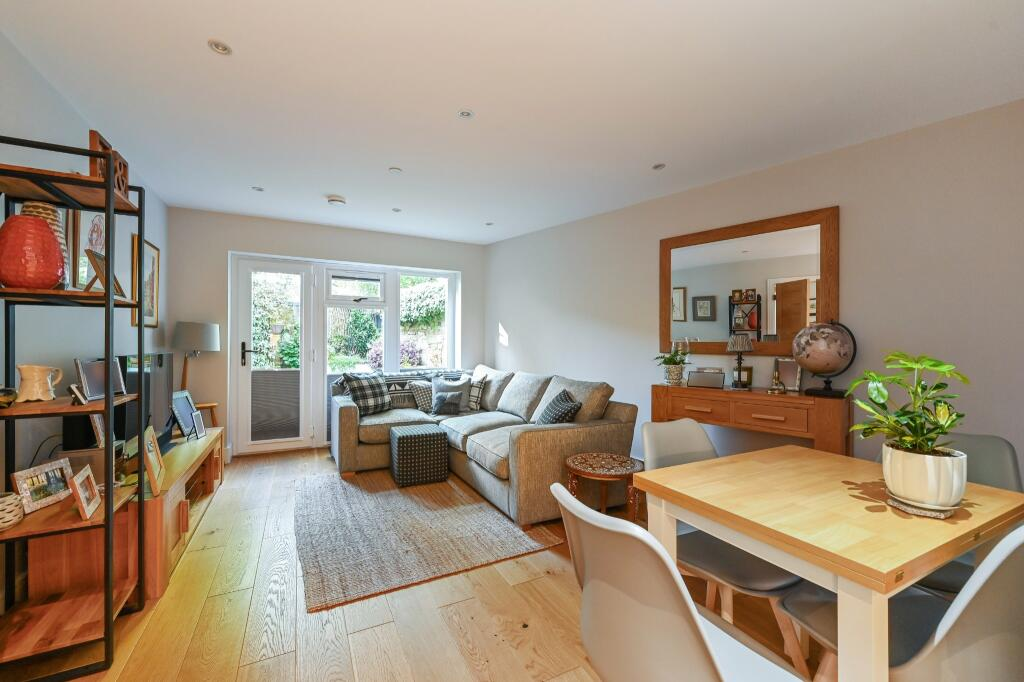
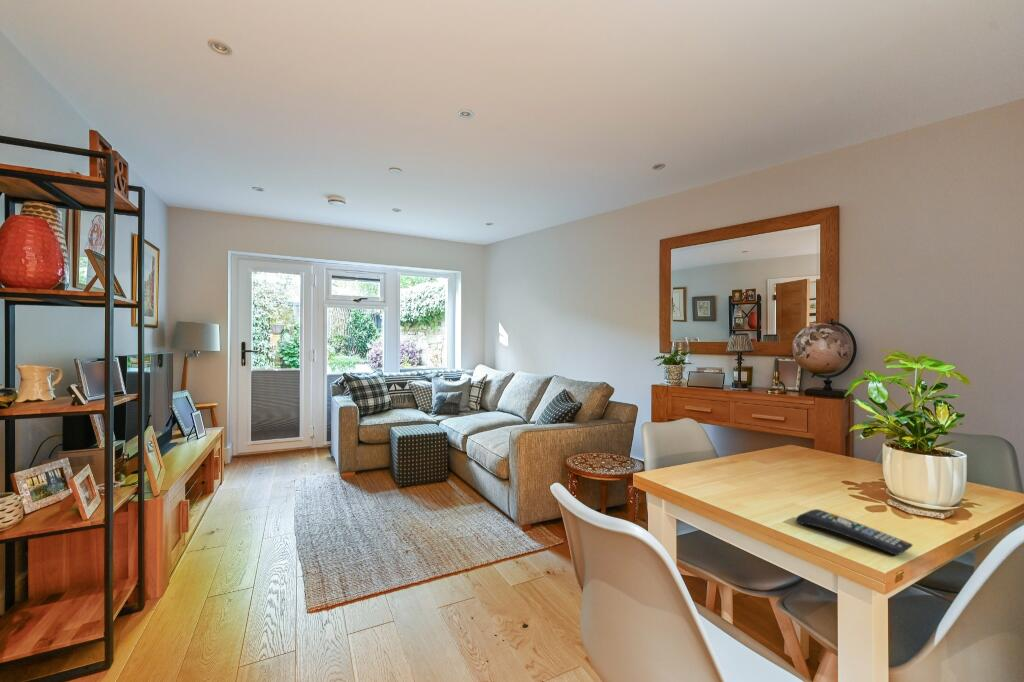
+ remote control [794,508,914,556]
